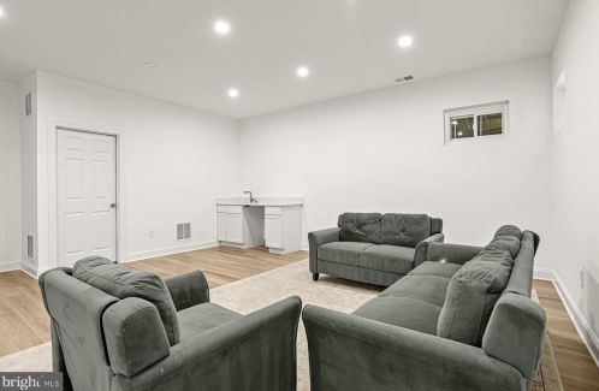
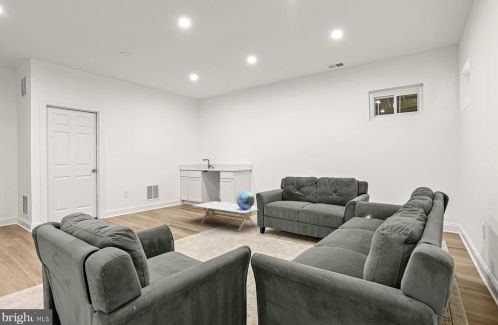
+ coffee table [191,200,258,232]
+ decorative globe [235,190,255,210]
